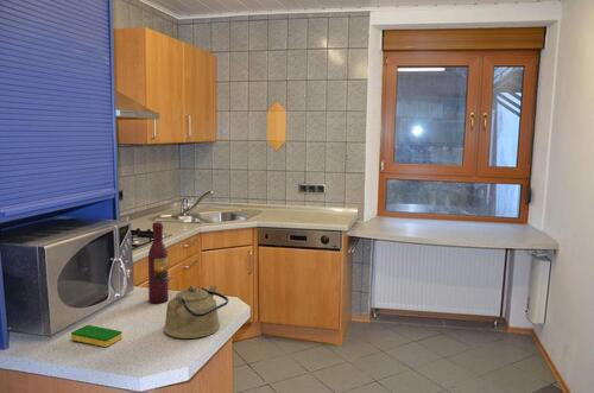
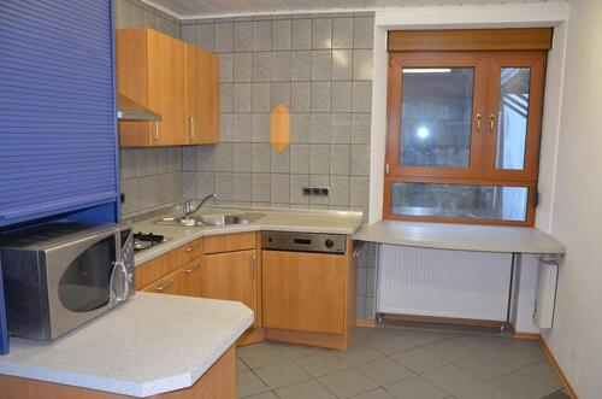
- wine bottle [147,221,170,304]
- dish sponge [70,324,124,348]
- kettle [163,285,229,340]
